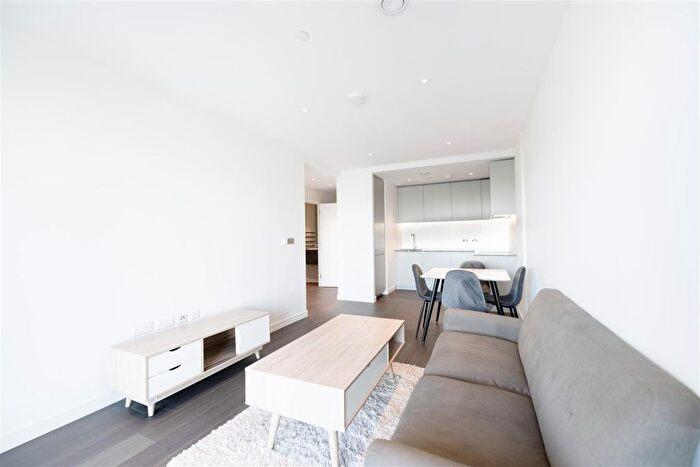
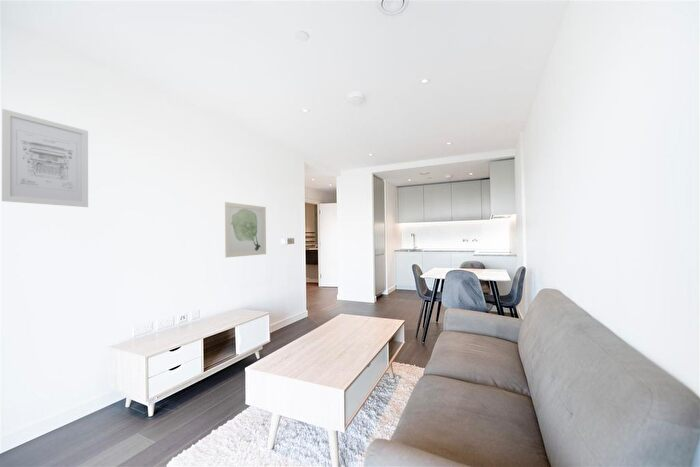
+ wall art [224,201,267,258]
+ wall art [1,108,89,208]
